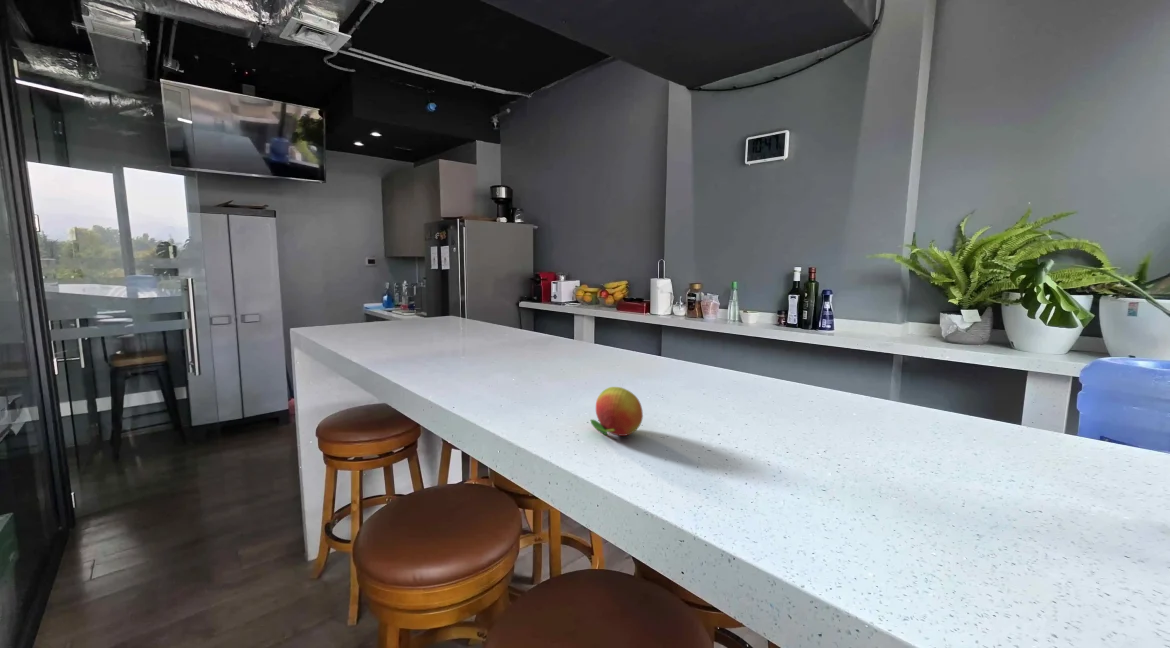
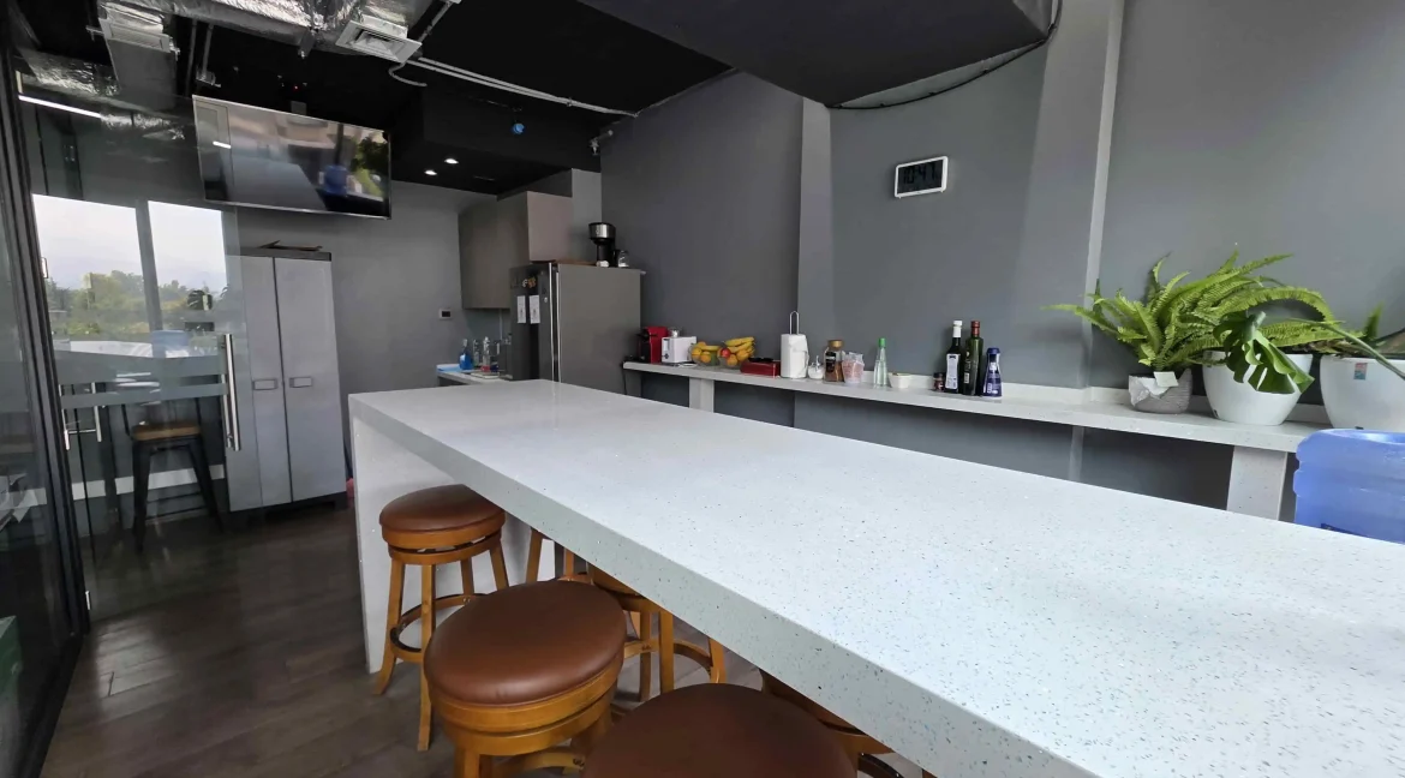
- fruit [590,386,644,437]
